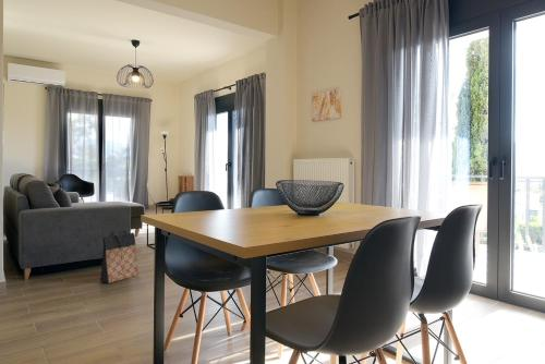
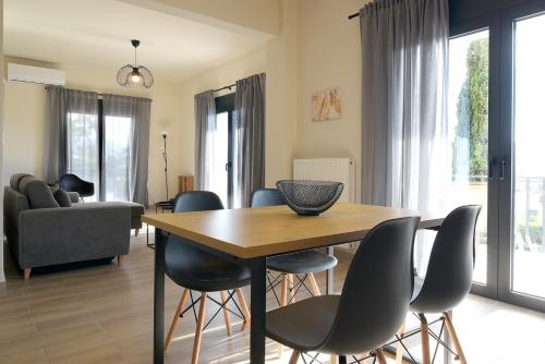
- bag [99,230,140,284]
